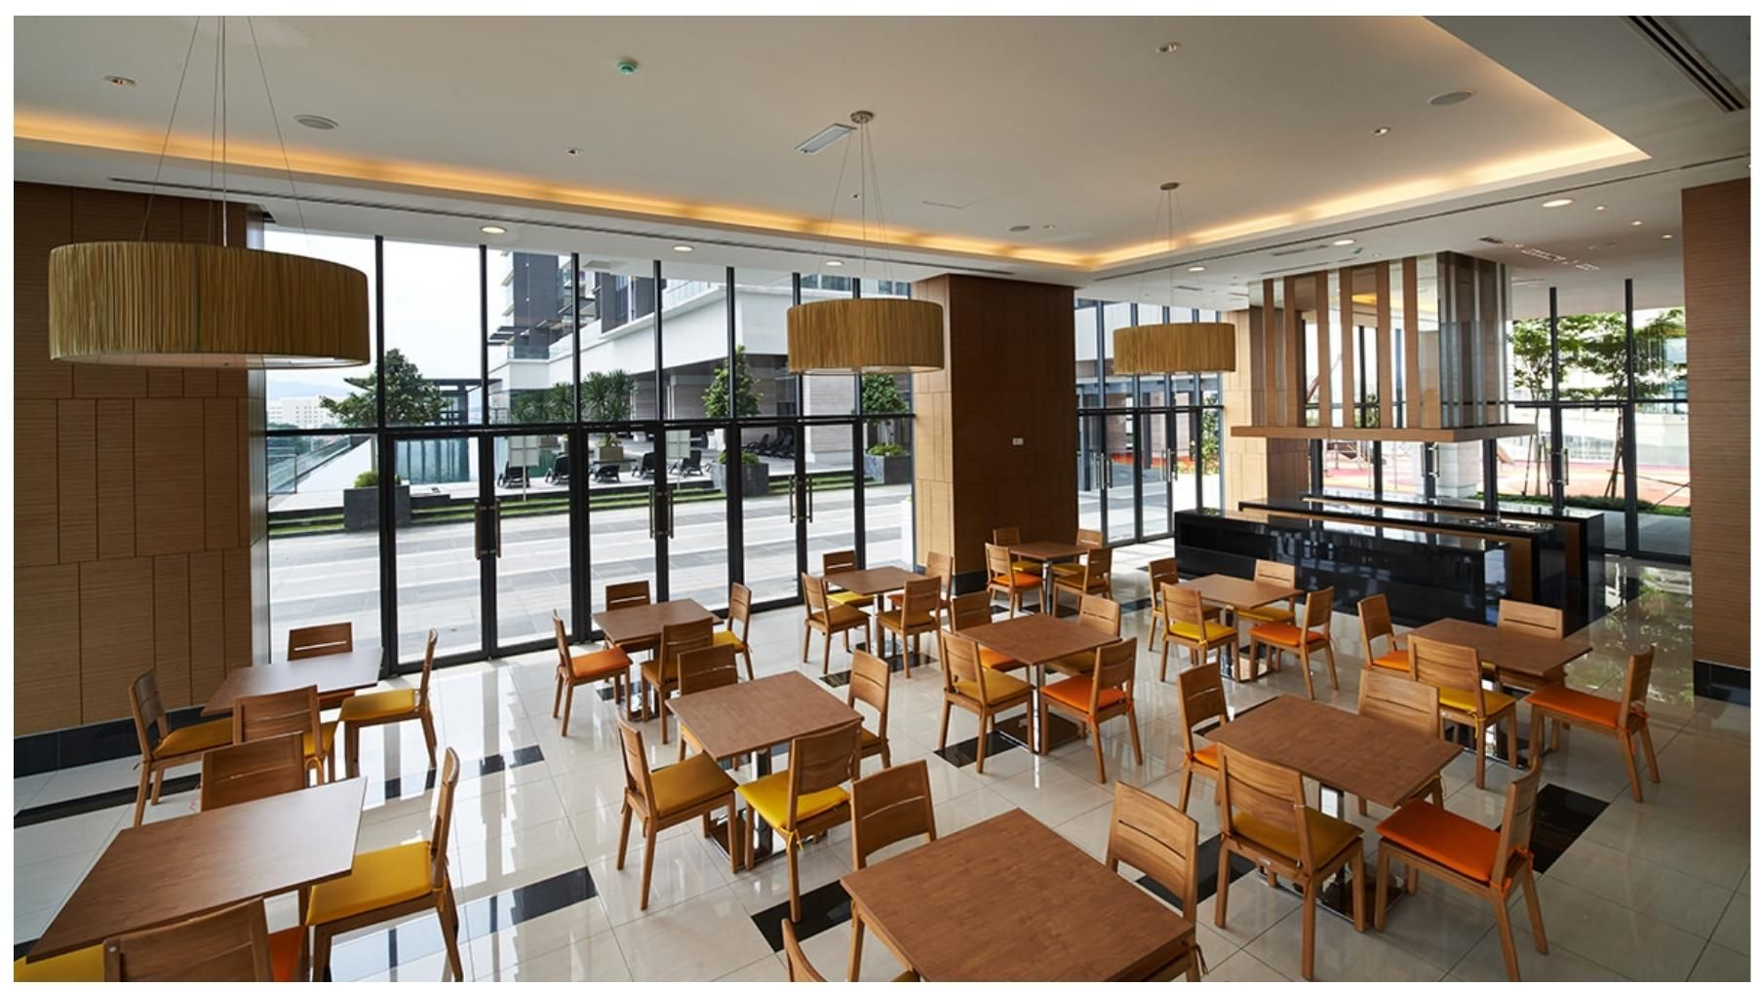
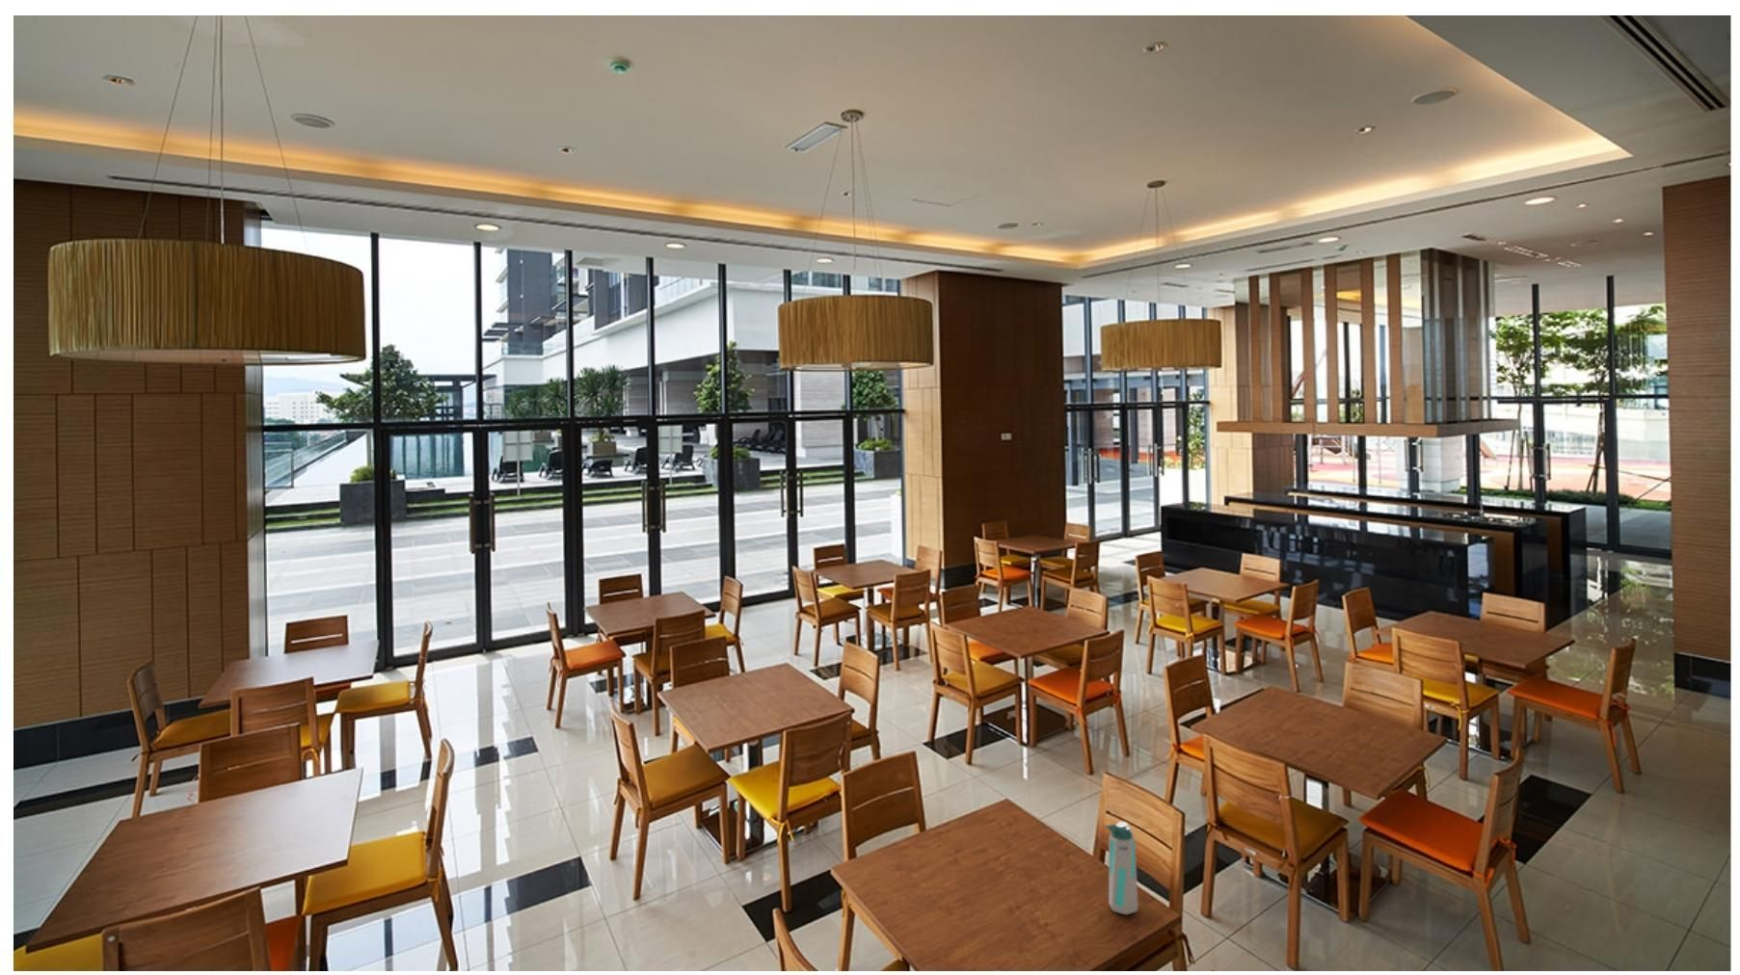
+ water bottle [1107,821,1139,915]
